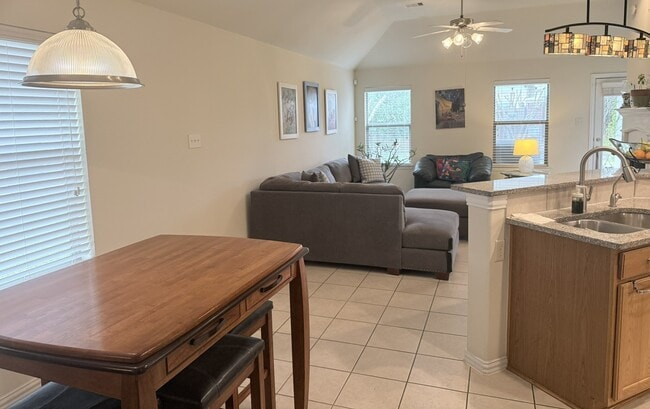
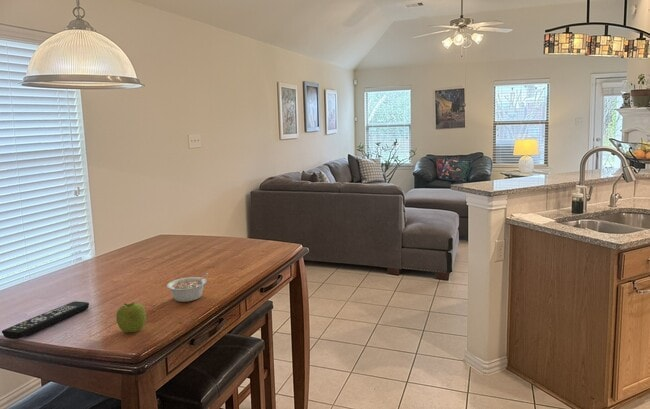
+ fruit [115,302,147,334]
+ legume [166,272,210,303]
+ remote control [1,300,90,340]
